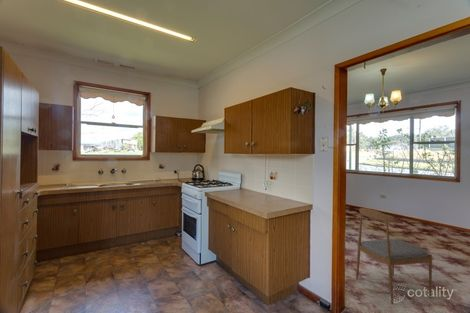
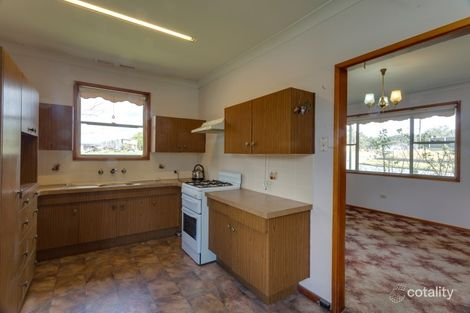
- dining chair [355,207,433,305]
